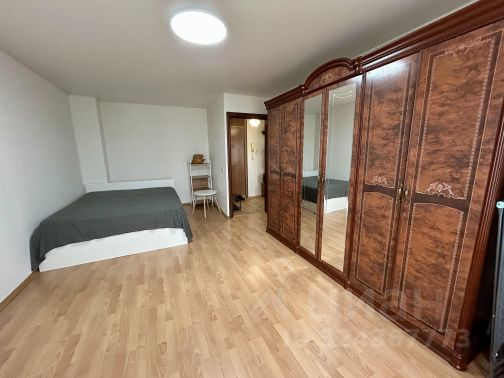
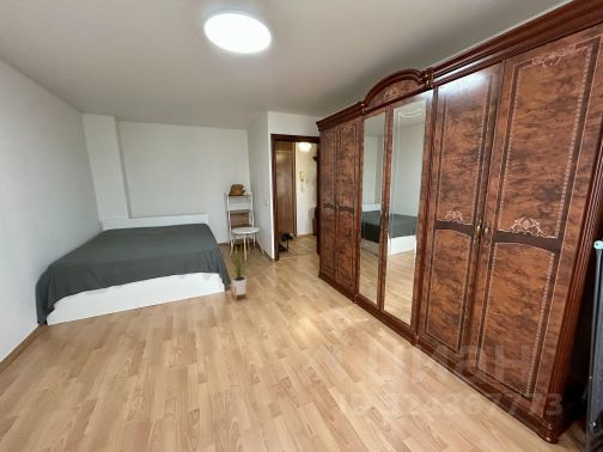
+ house plant [224,244,255,303]
